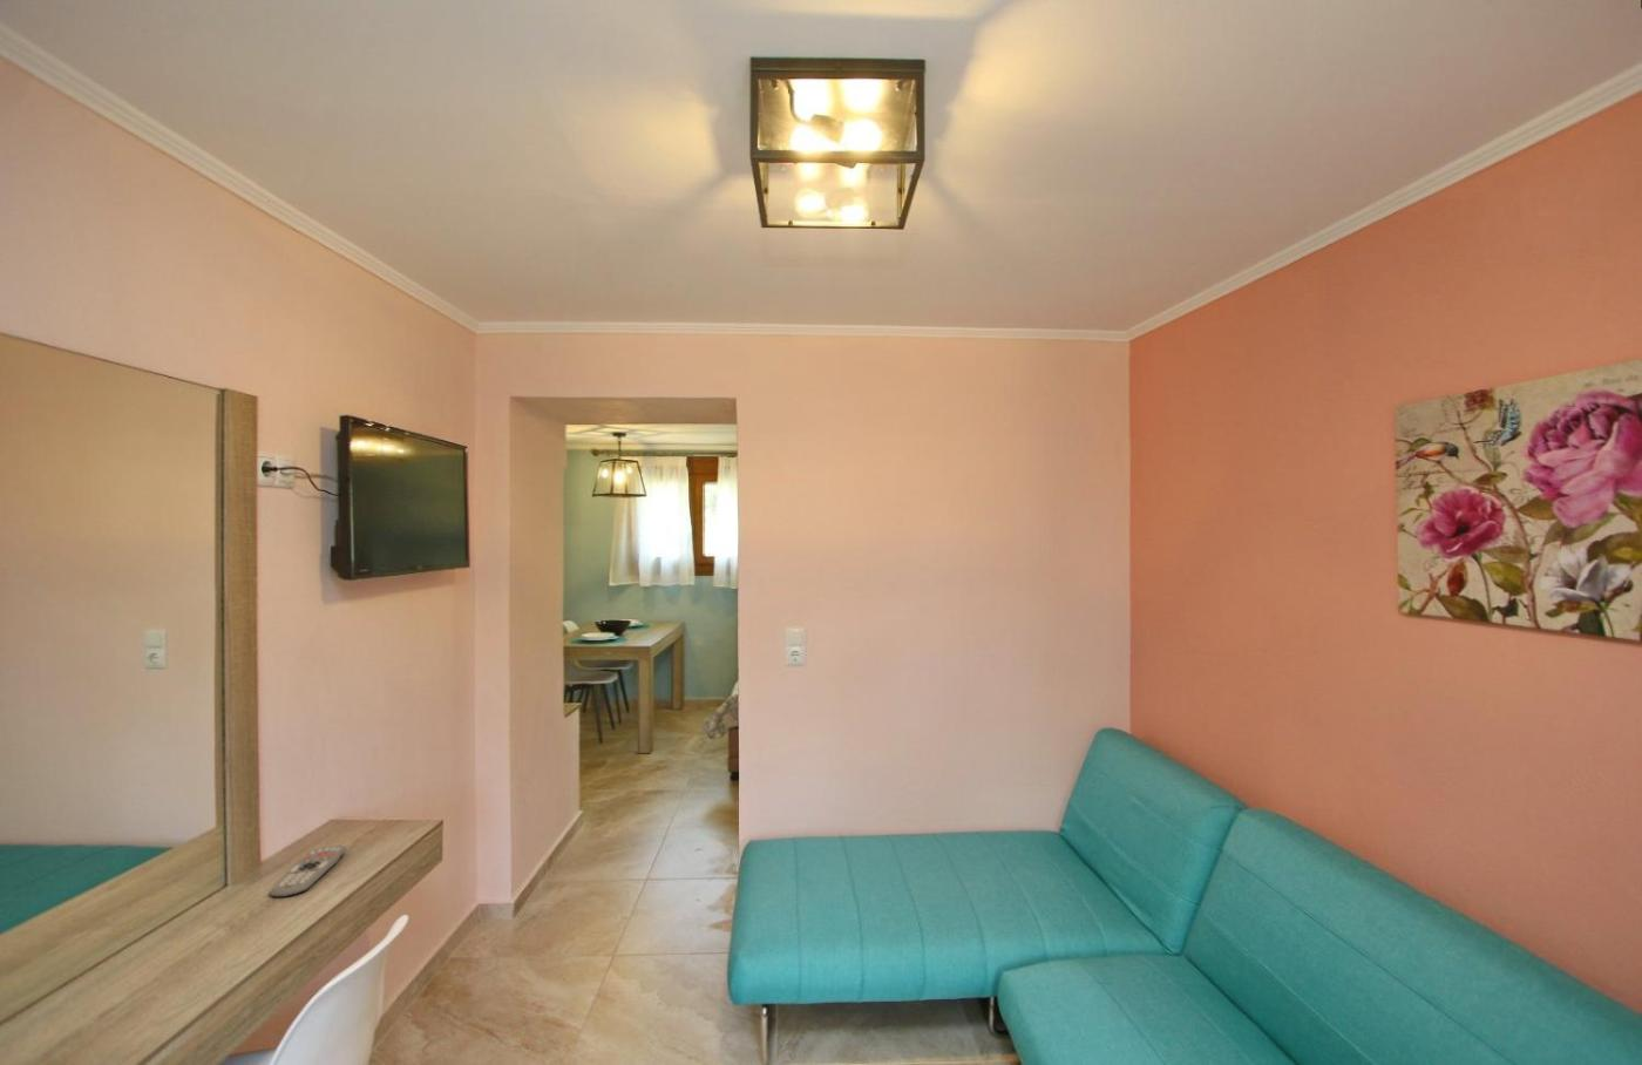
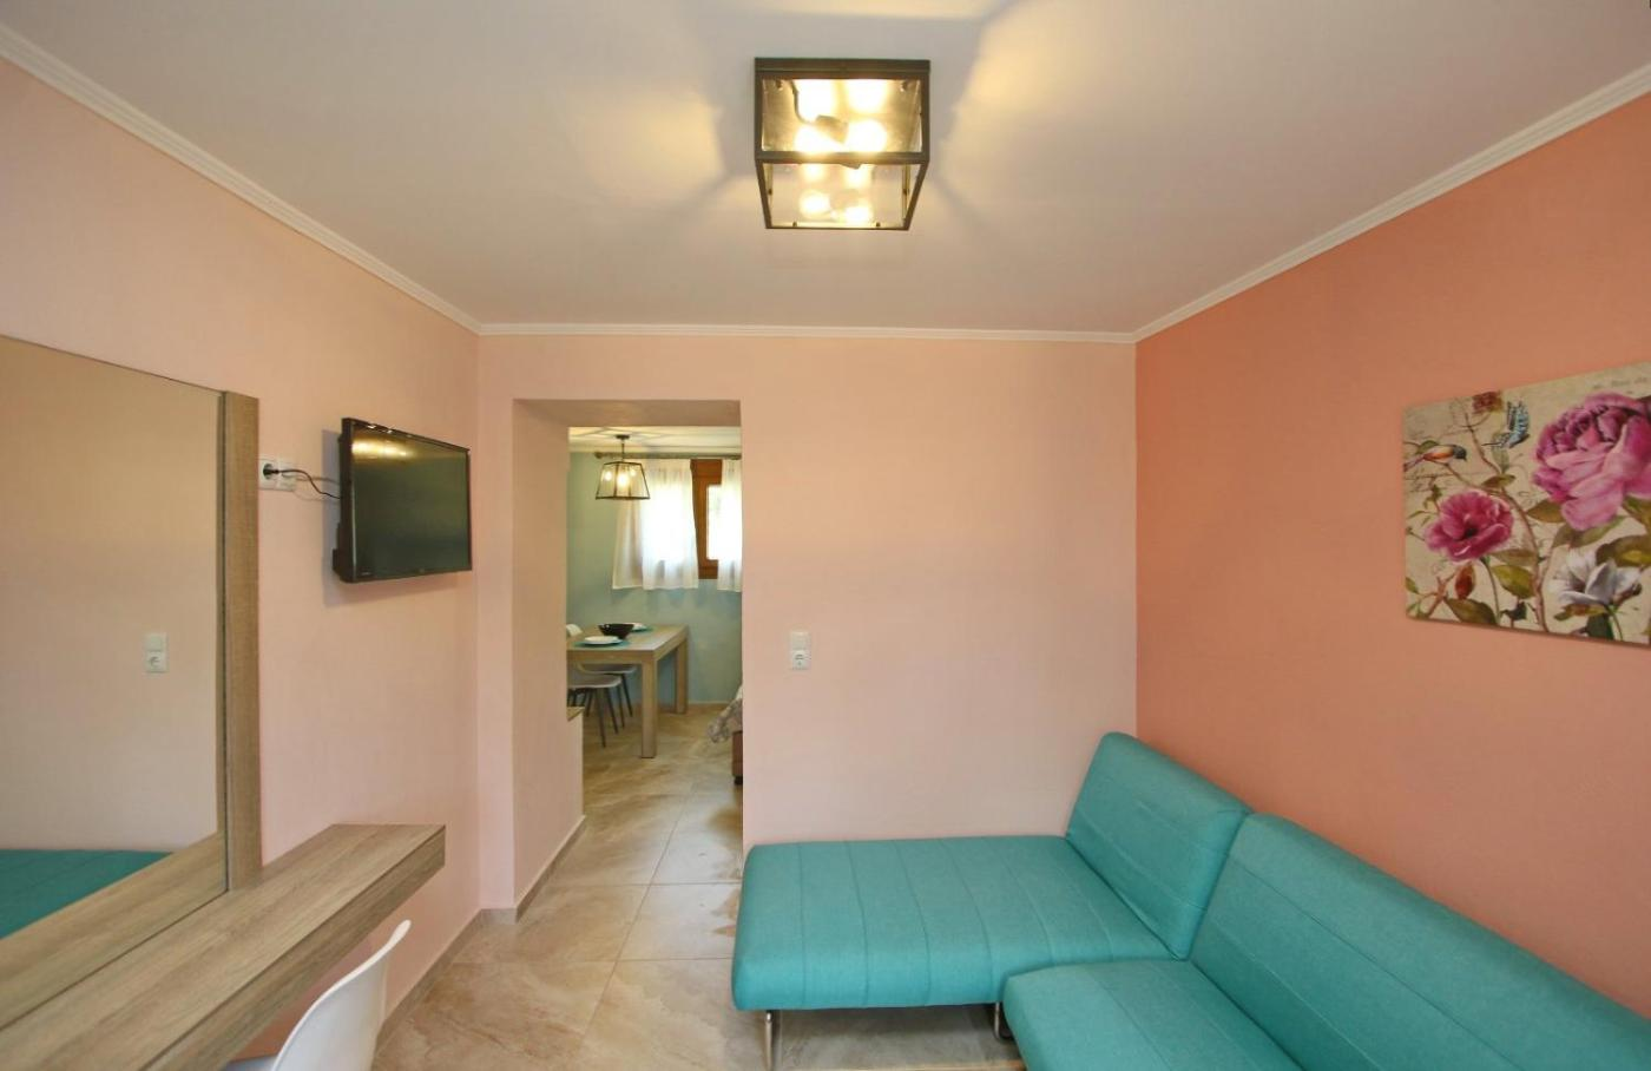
- remote control [269,845,348,899]
